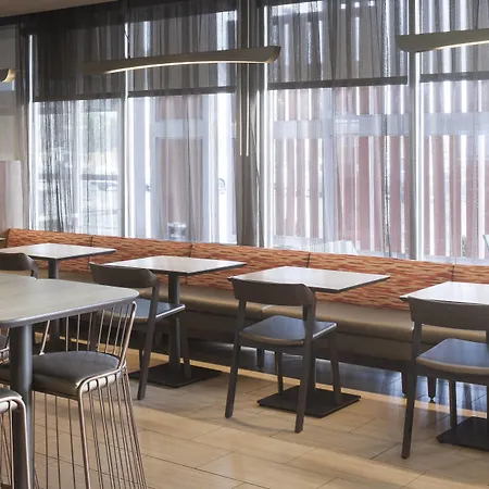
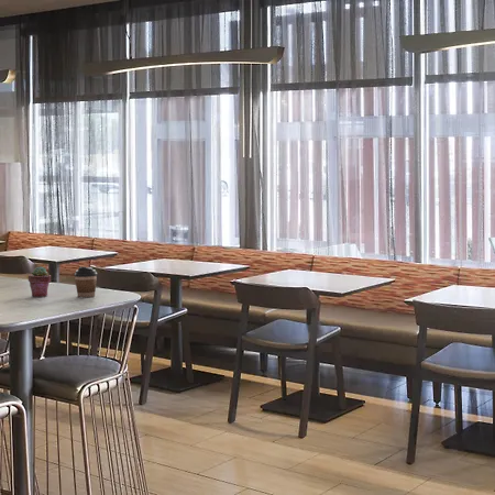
+ potted succulent [28,266,52,298]
+ coffee cup [73,266,98,298]
